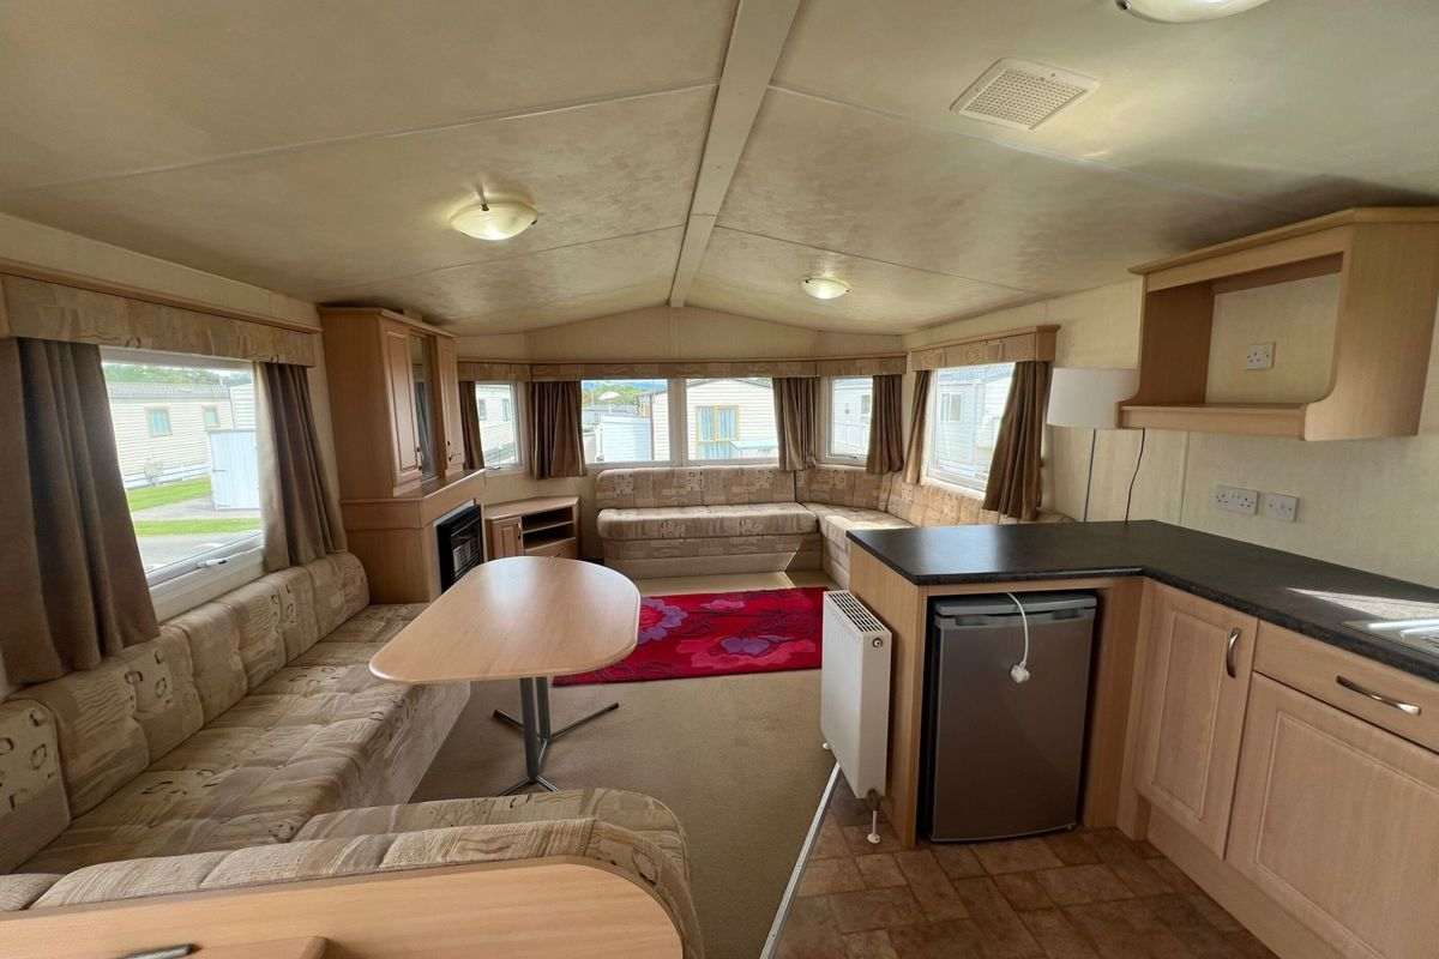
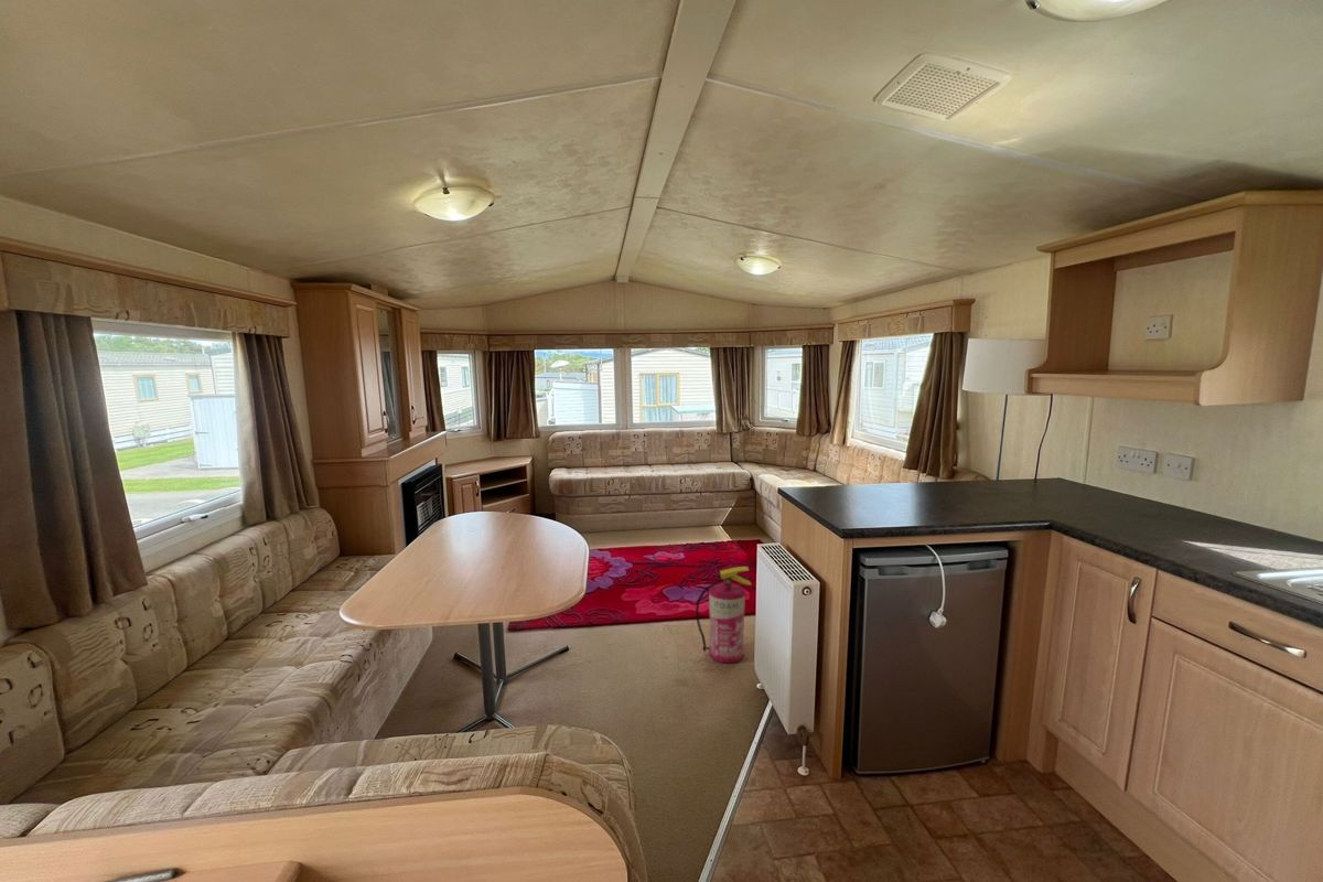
+ fire extinguisher [695,566,752,664]
